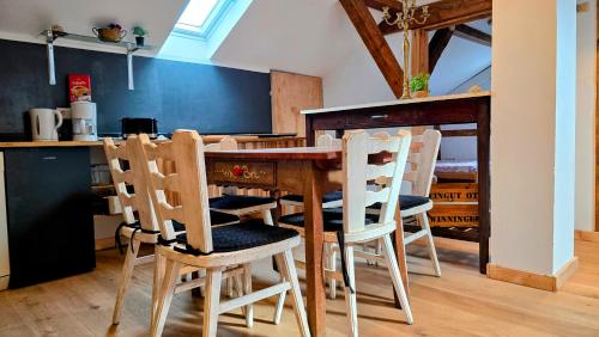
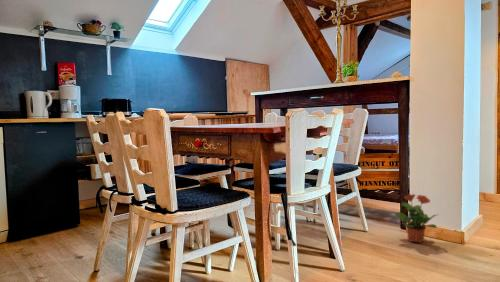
+ potted plant [392,193,440,244]
